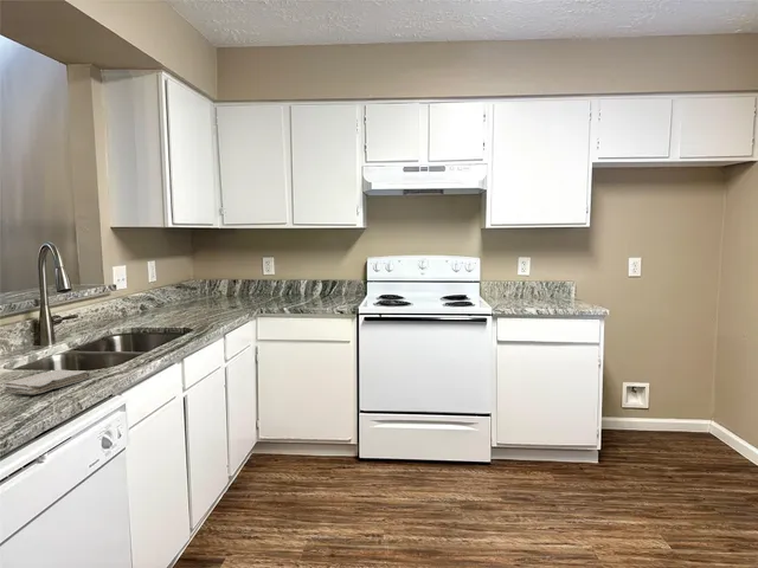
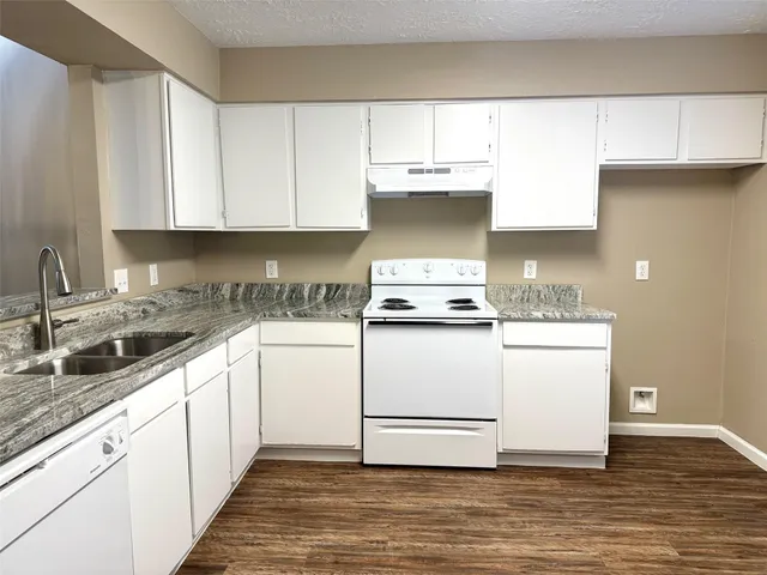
- washcloth [2,369,91,395]
